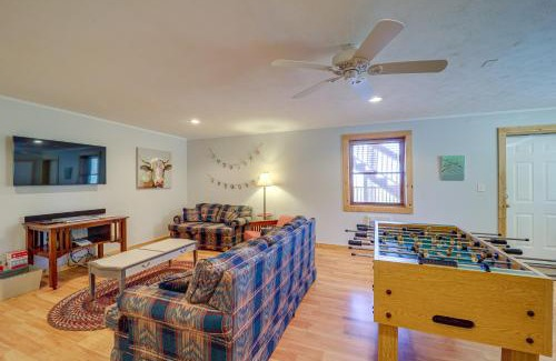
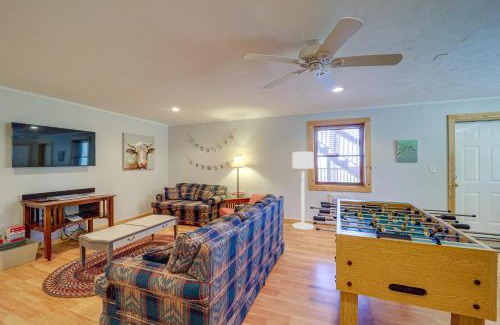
+ floor lamp [291,151,315,231]
